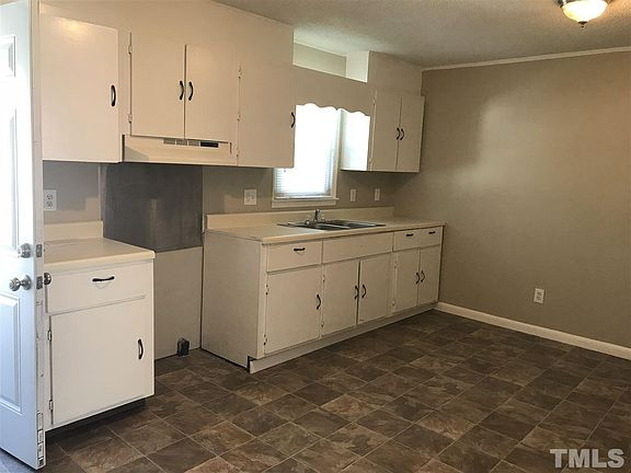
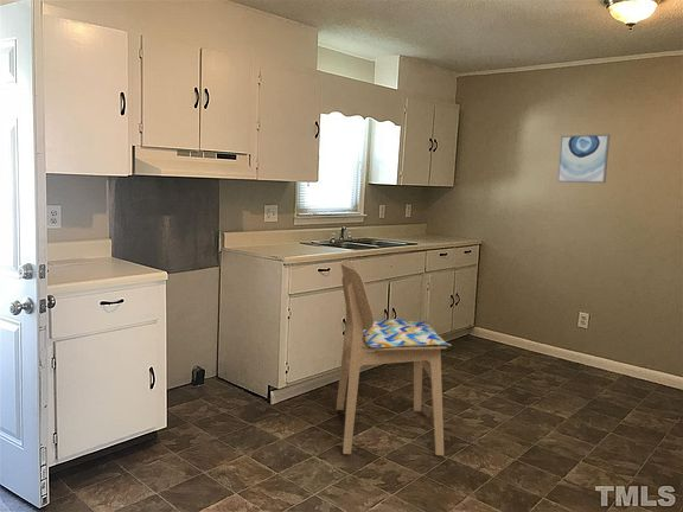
+ wall art [556,133,611,184]
+ dining chair [336,258,453,456]
